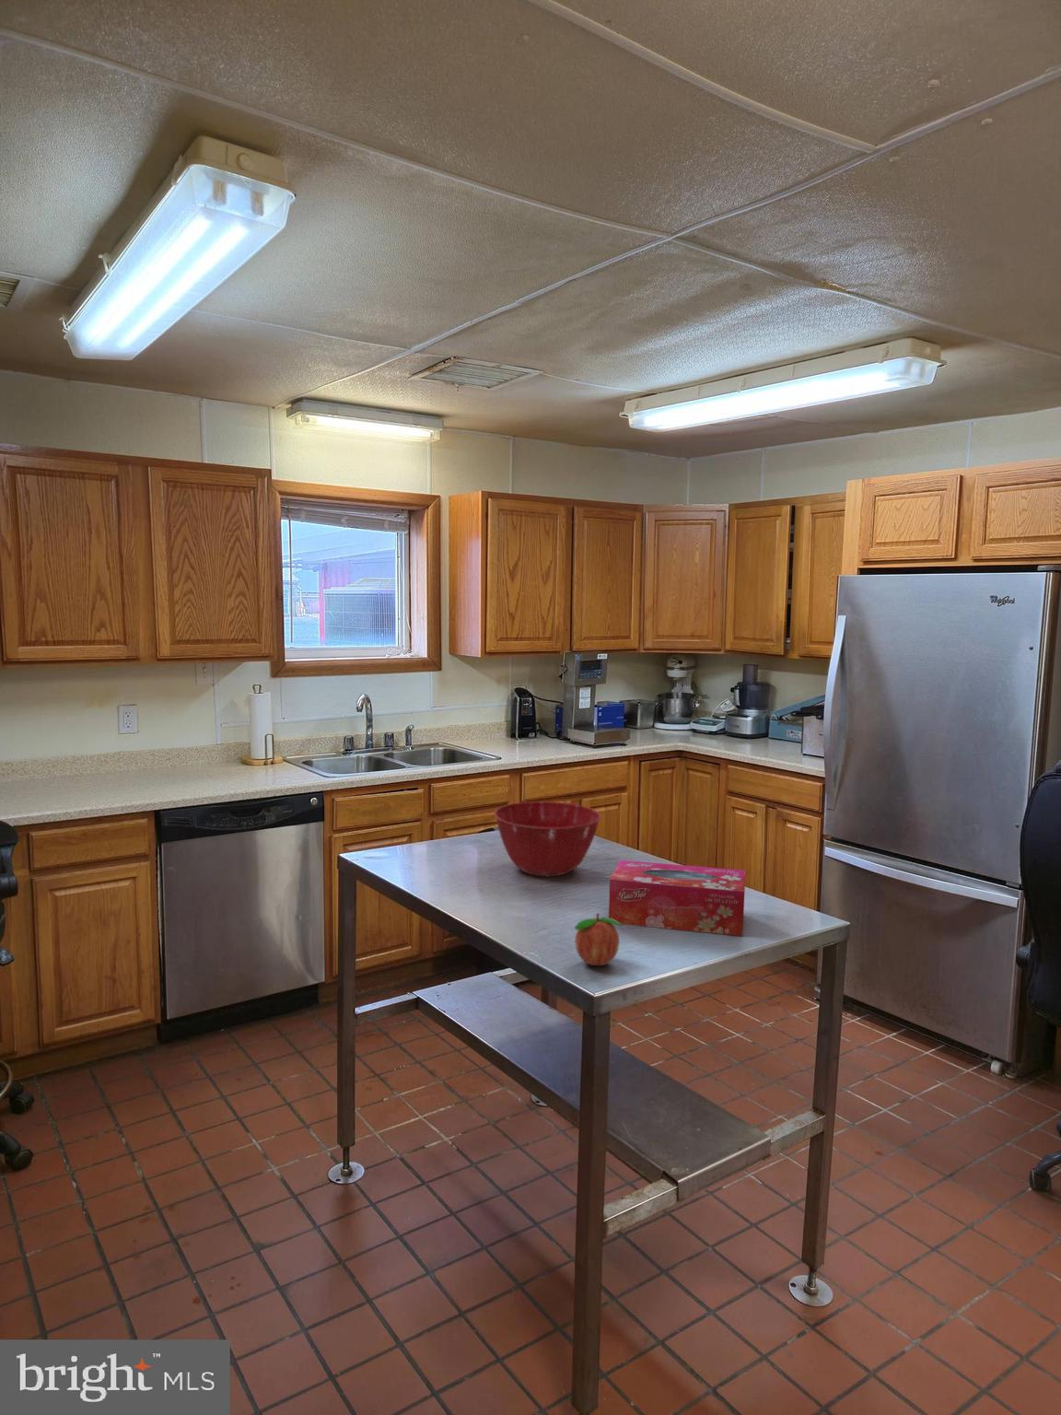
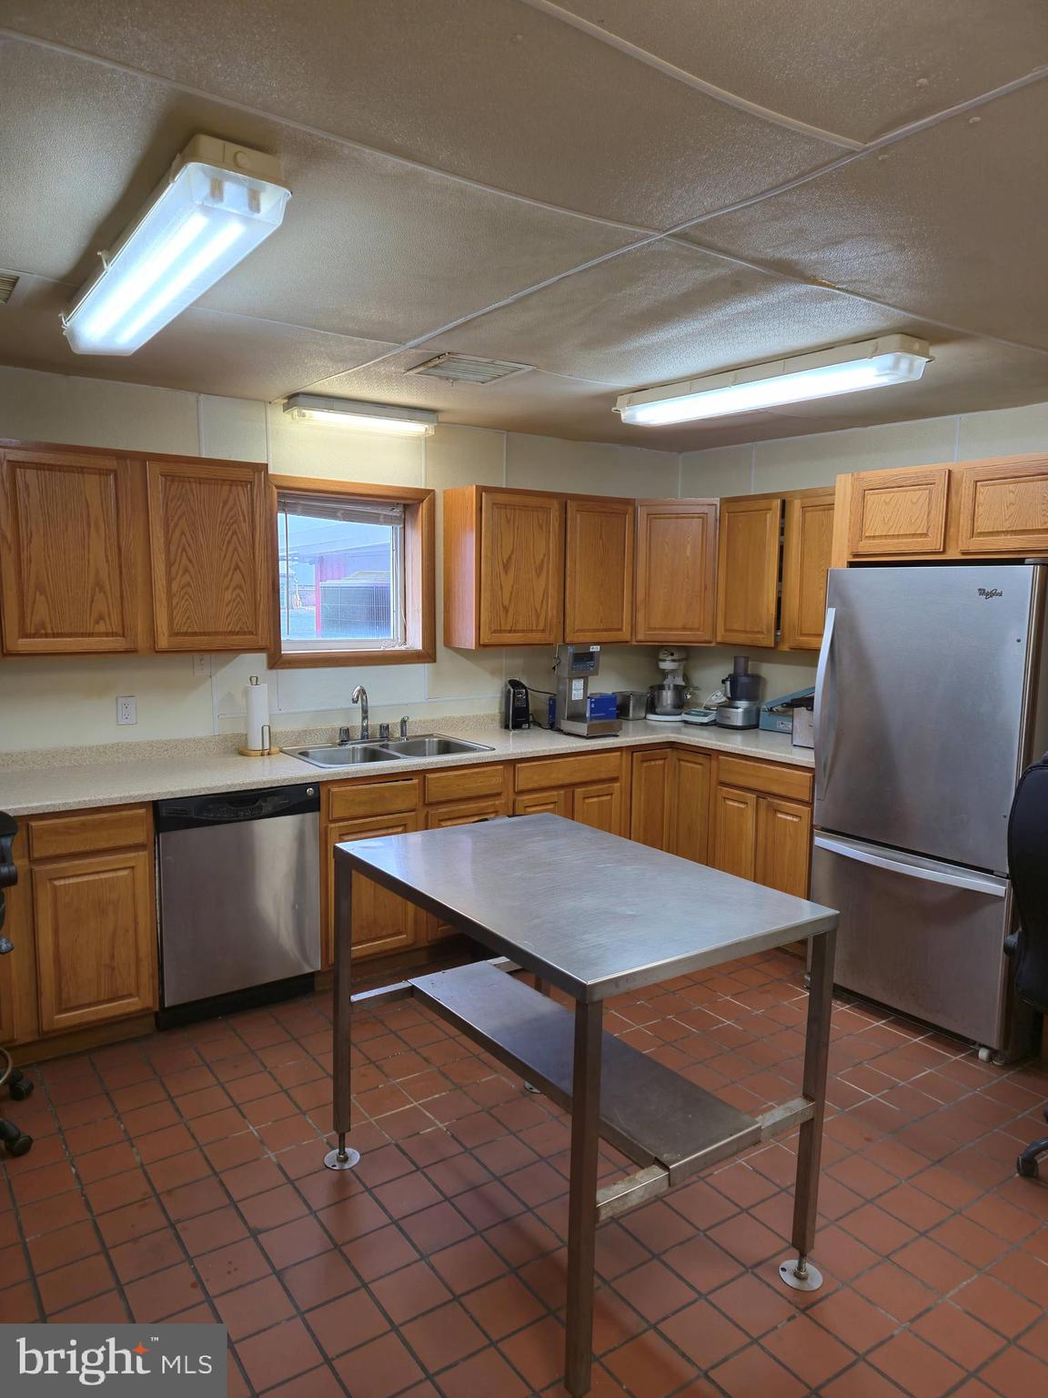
- mixing bowl [494,801,602,877]
- fruit [574,913,623,966]
- tissue box [607,859,746,937]
